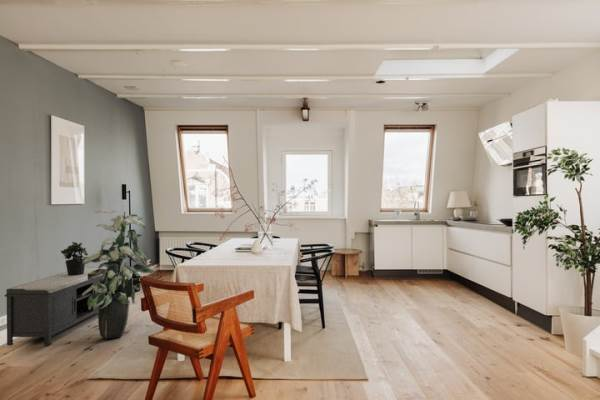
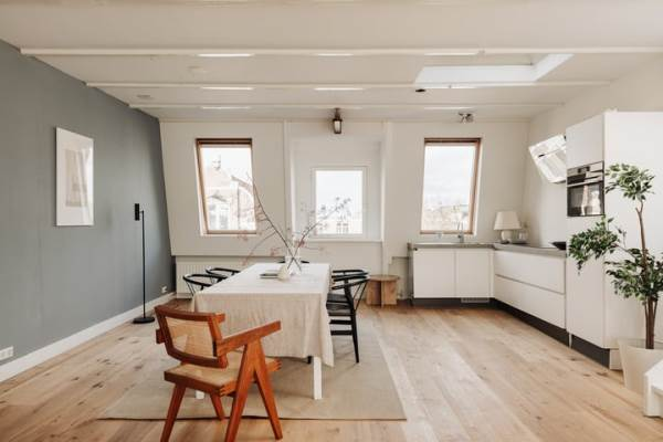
- potted plant [60,241,89,276]
- indoor plant [82,208,155,340]
- bench [4,267,107,347]
